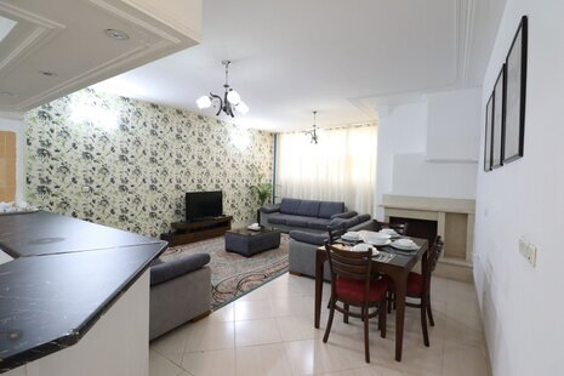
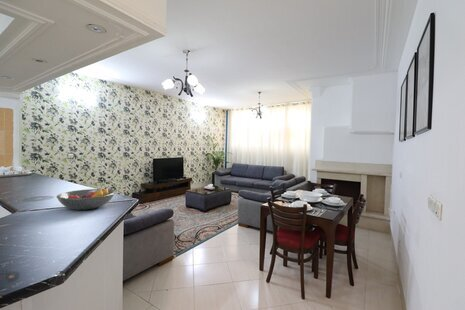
+ fruit bowl [56,187,116,211]
